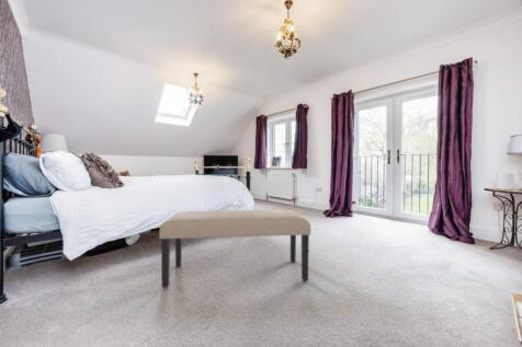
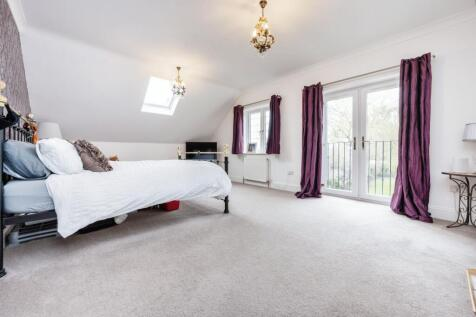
- bench [158,209,311,289]
